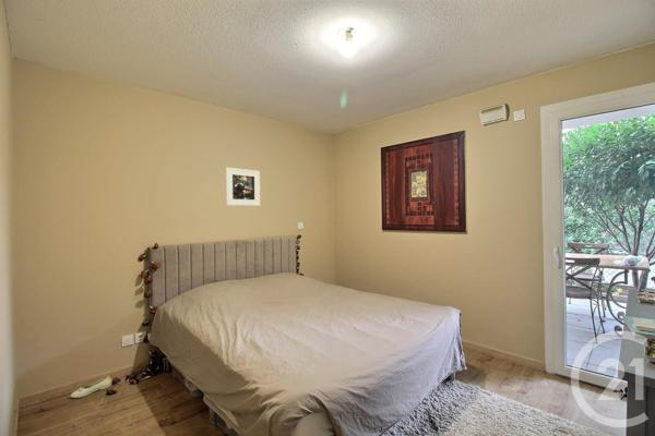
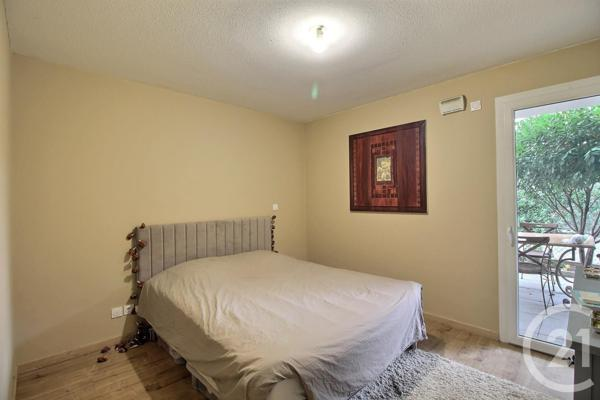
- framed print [225,167,261,207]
- shoe [69,374,112,399]
